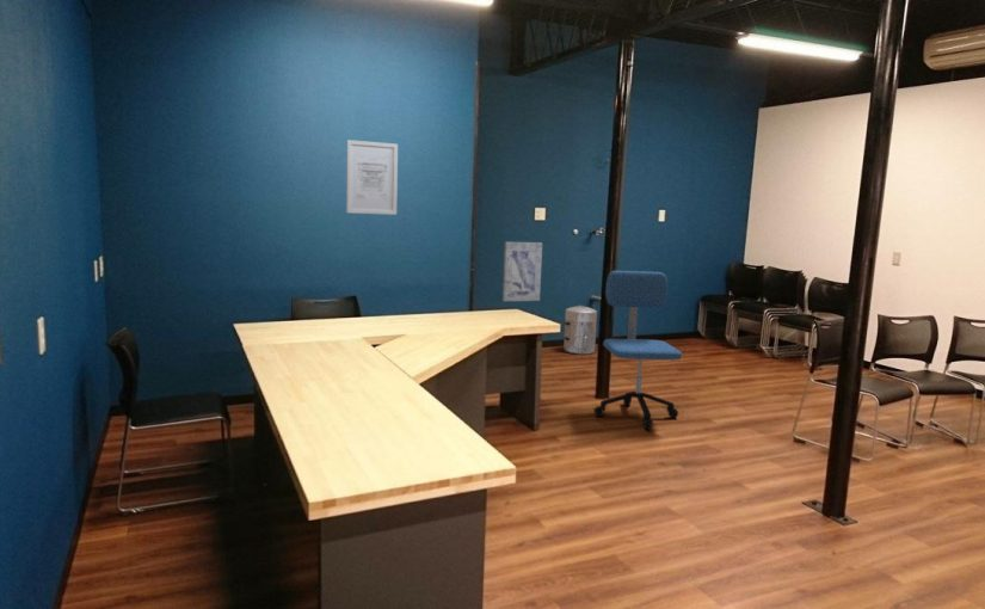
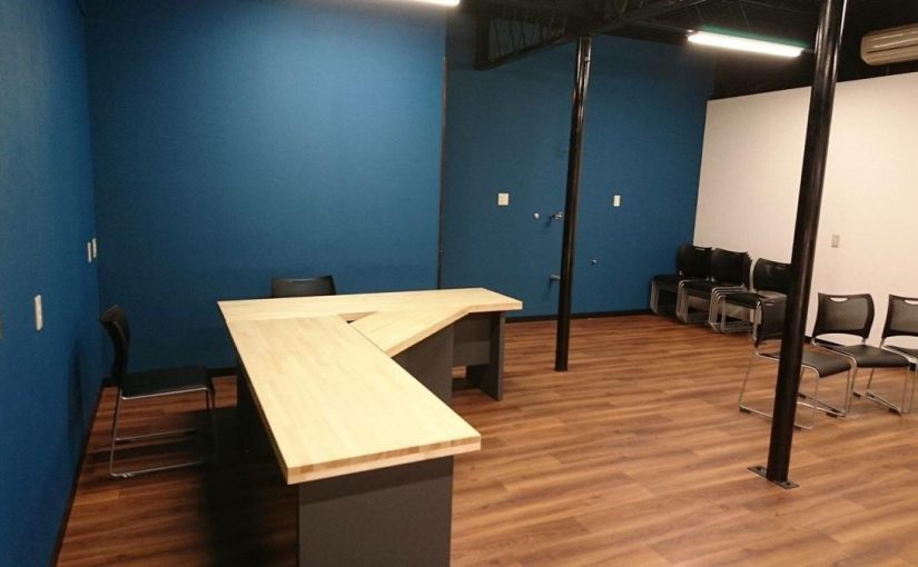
- wall art [501,241,543,302]
- waste bin [561,303,598,356]
- wall art [345,139,399,216]
- office chair [592,270,683,430]
